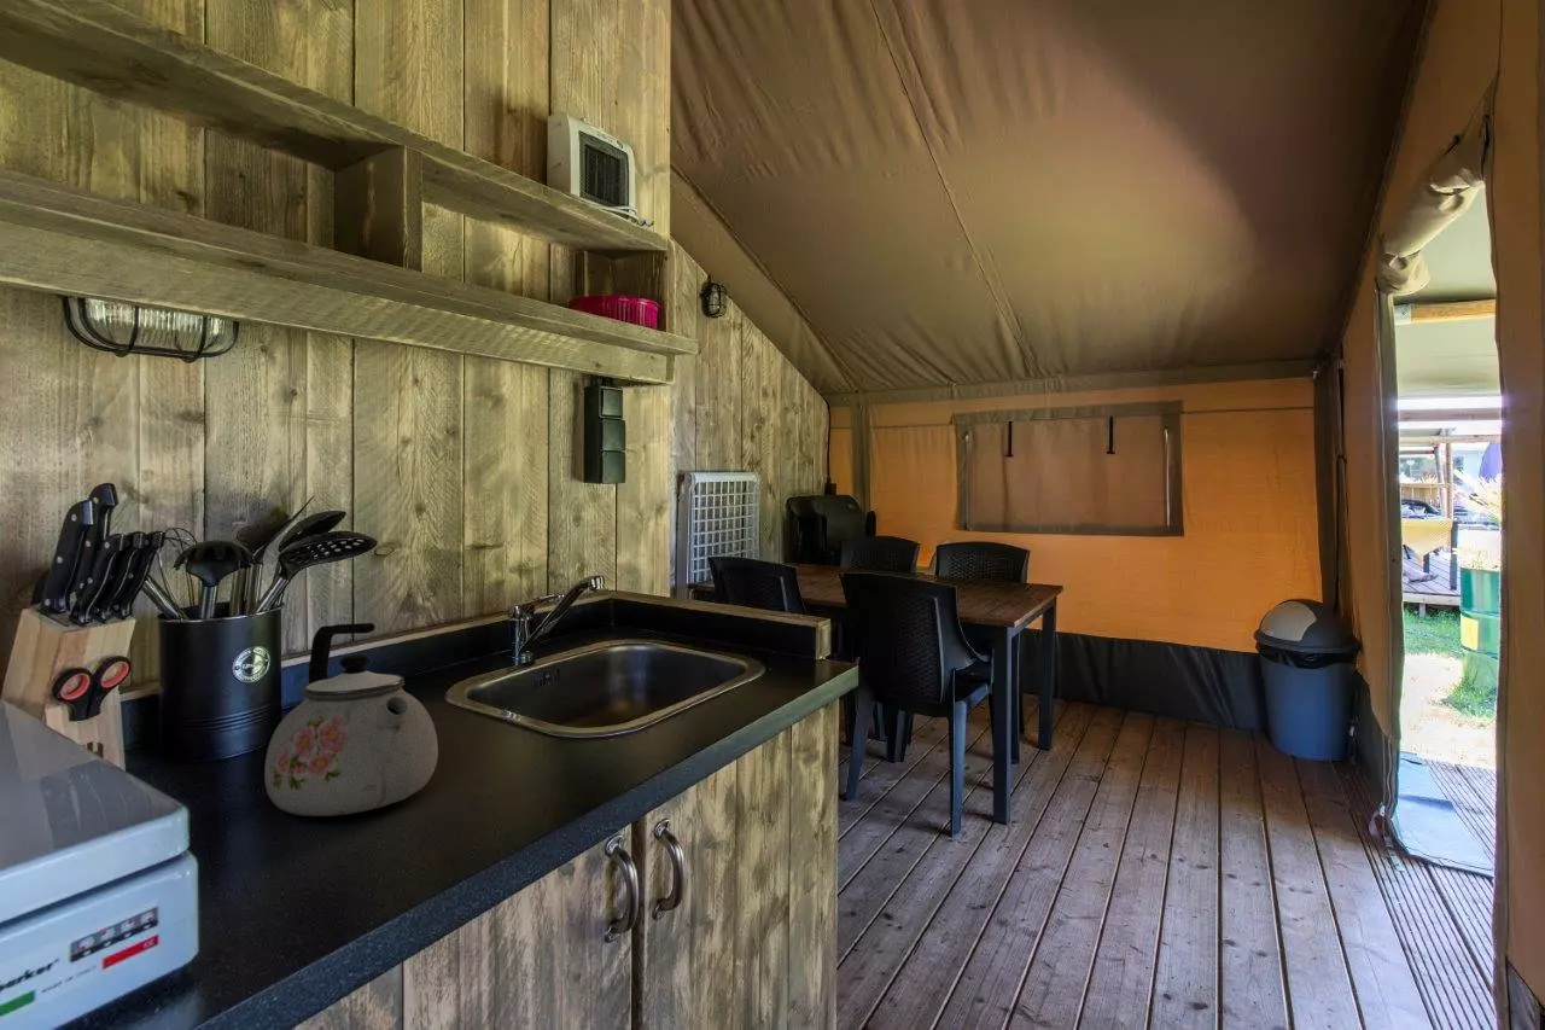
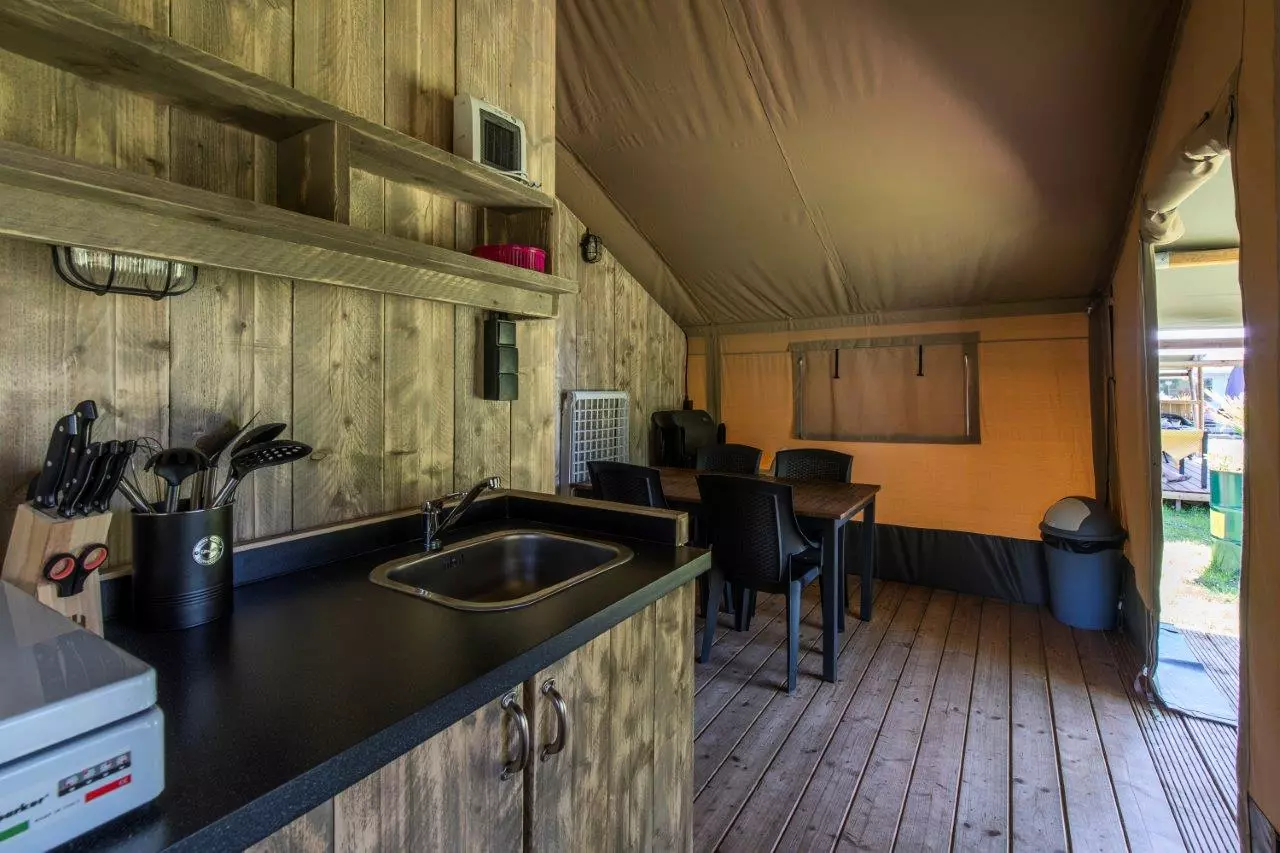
- kettle [263,622,439,817]
